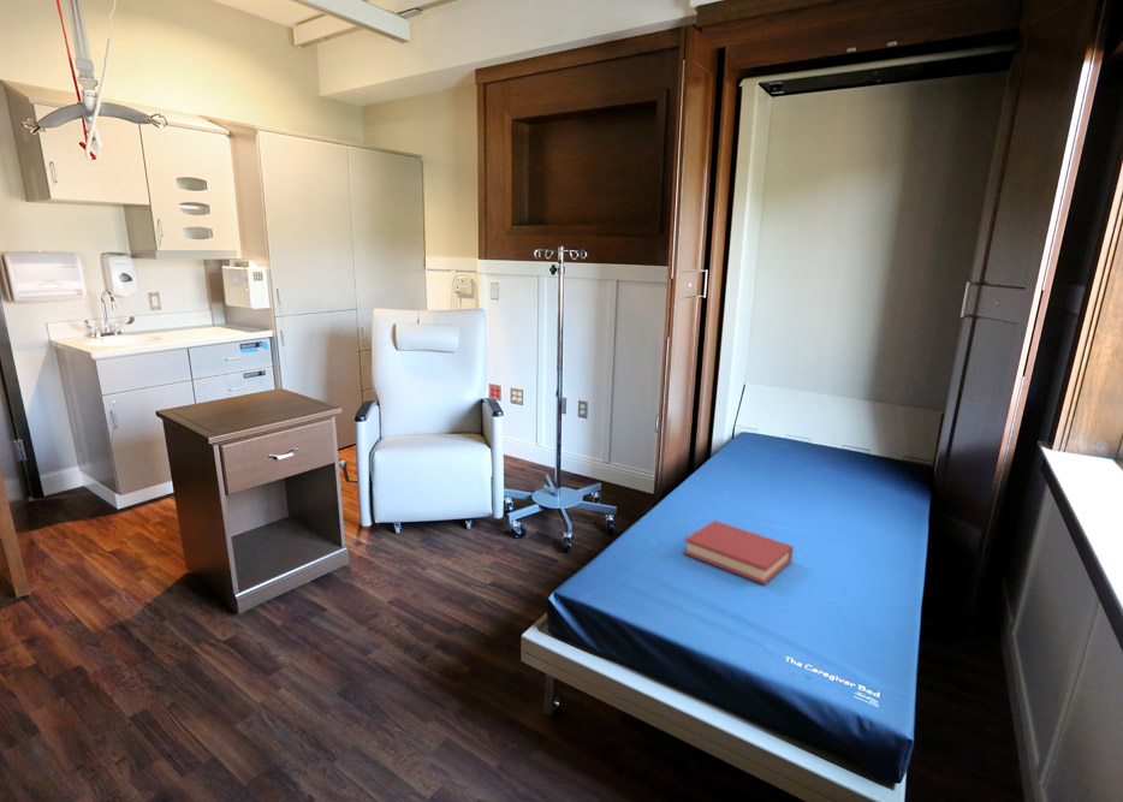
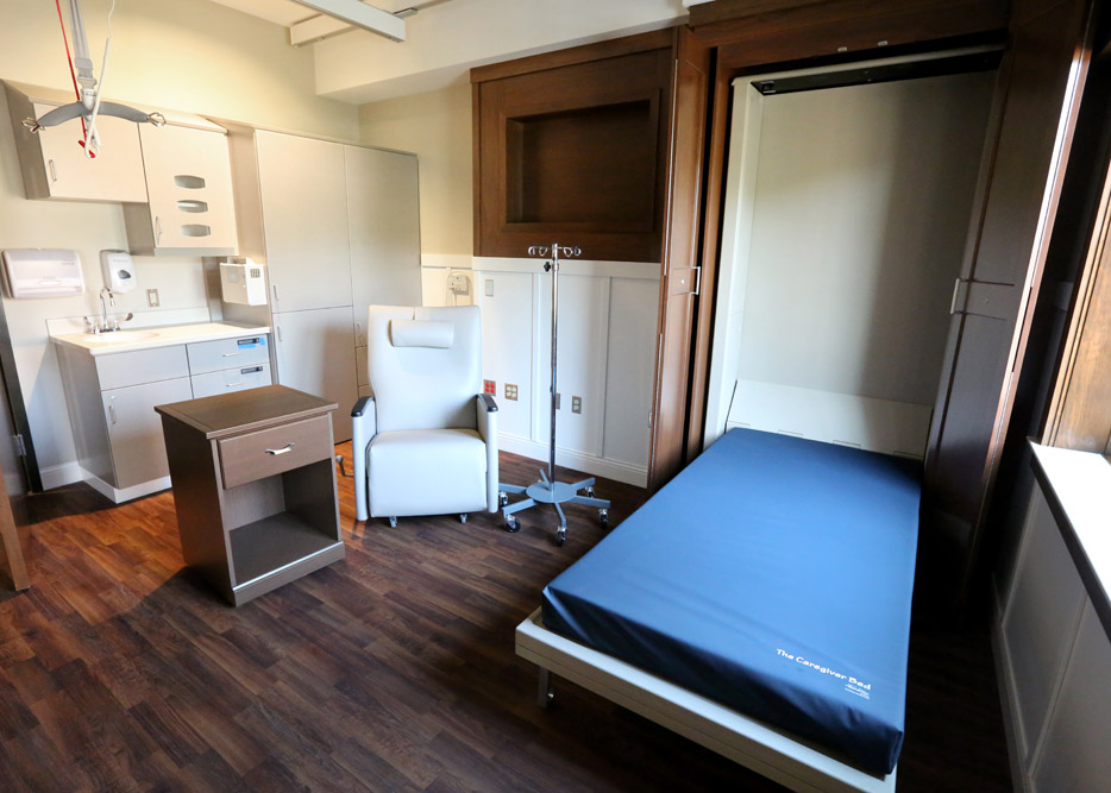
- hardback book [683,519,795,586]
